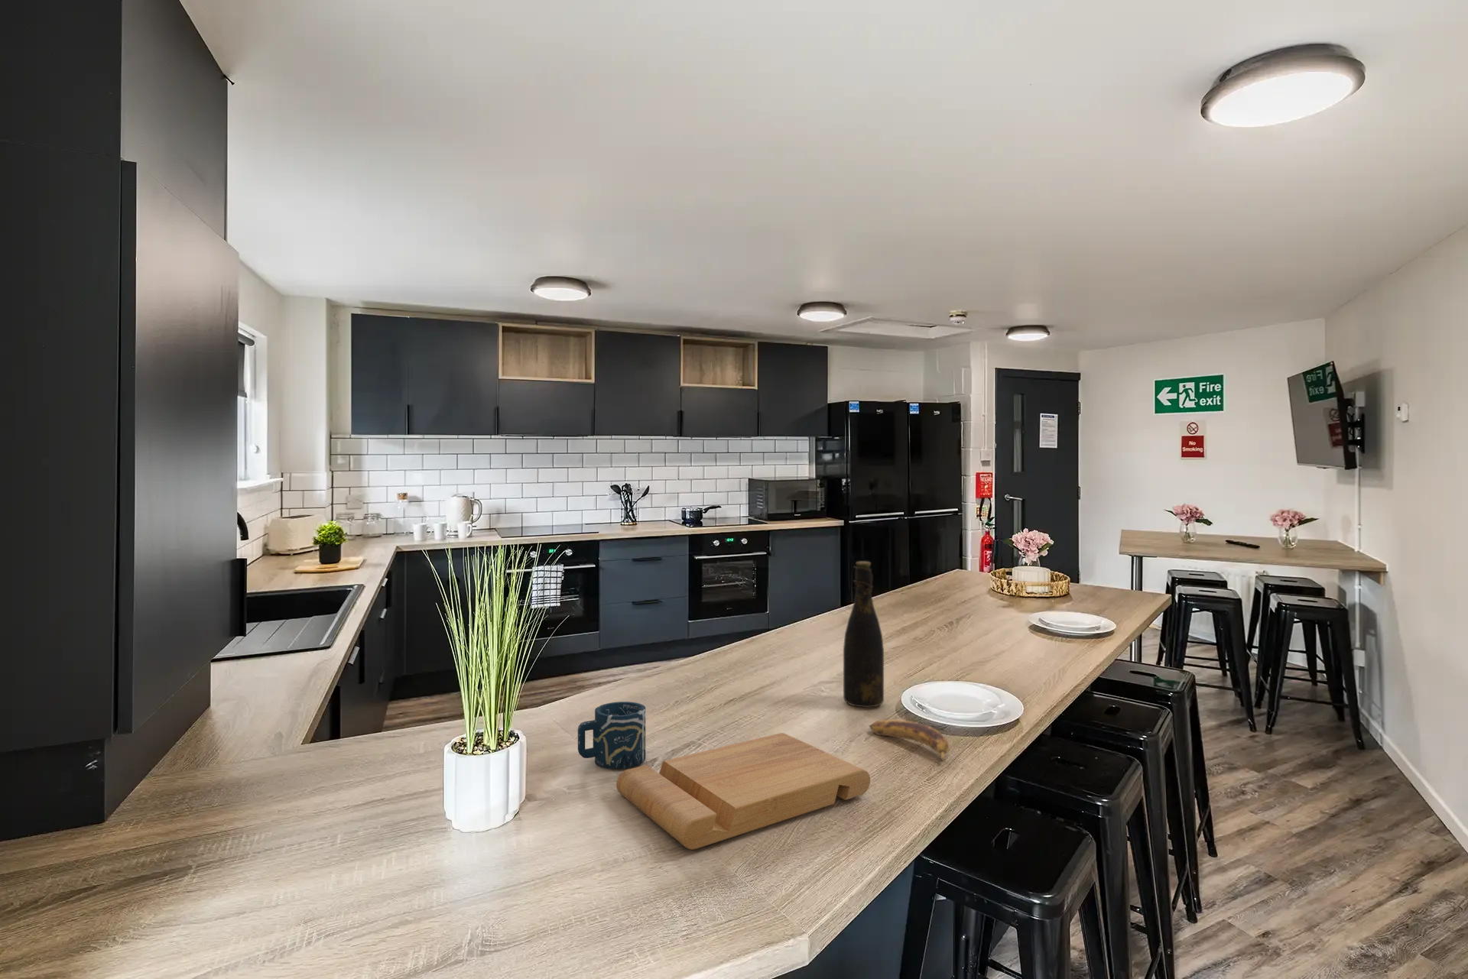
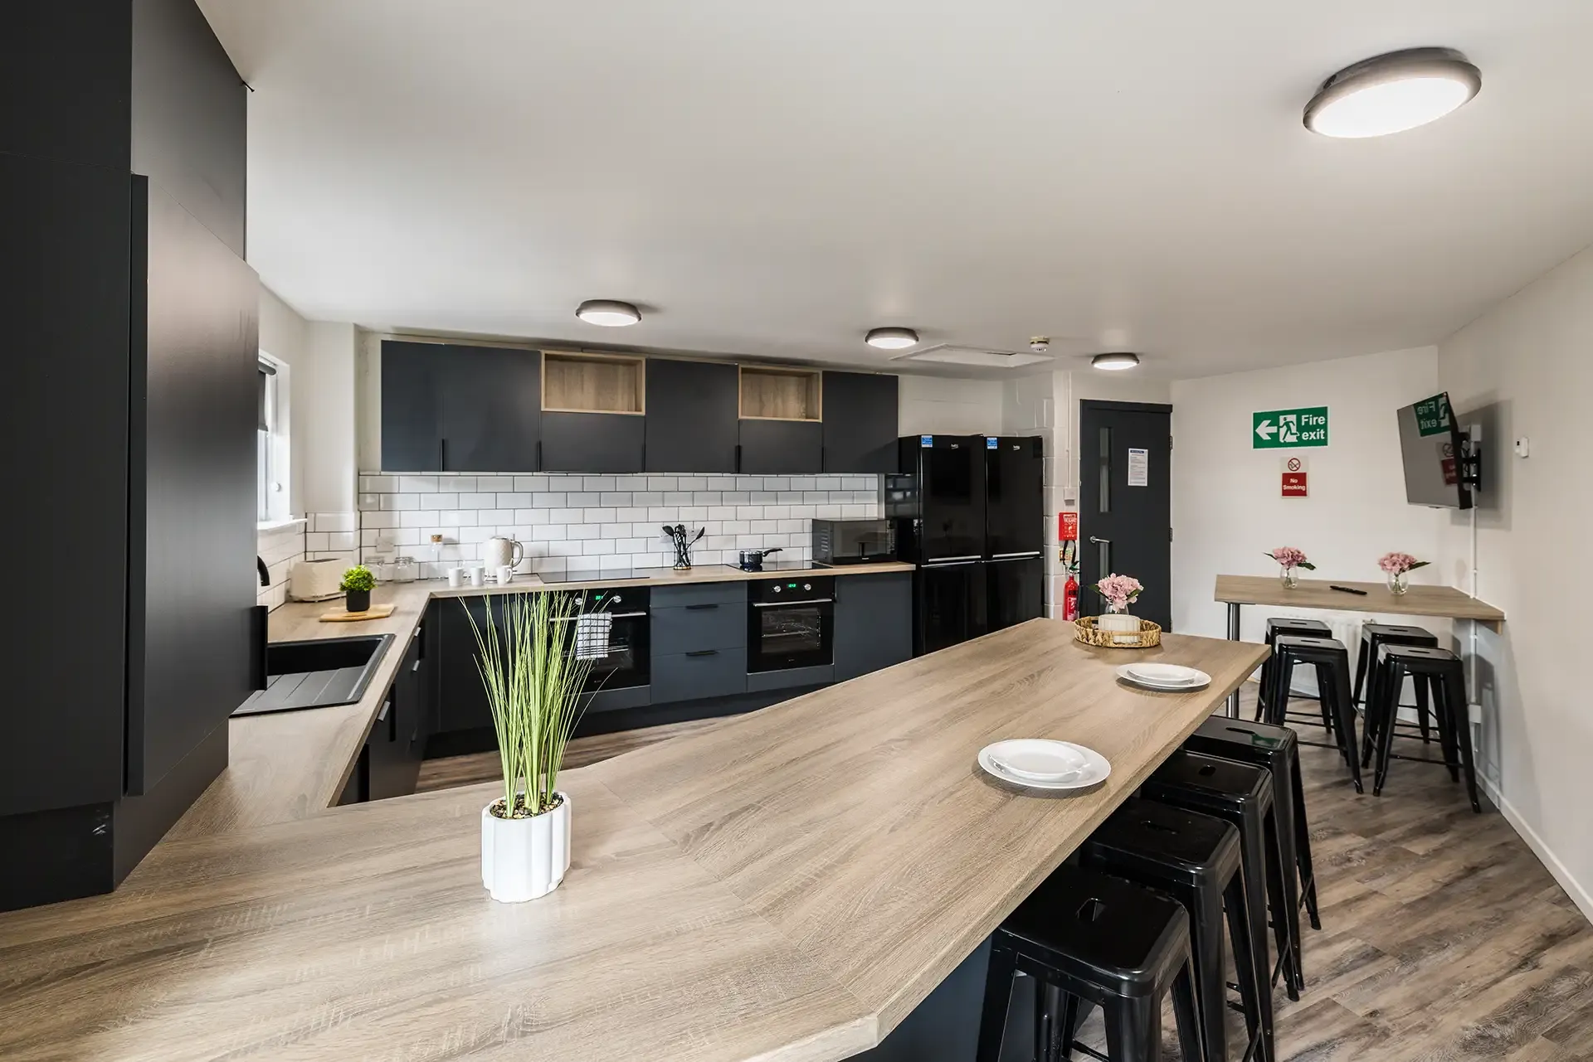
- cutting board [615,732,871,850]
- banana [869,719,950,762]
- cup [577,700,646,769]
- bottle [843,561,884,708]
